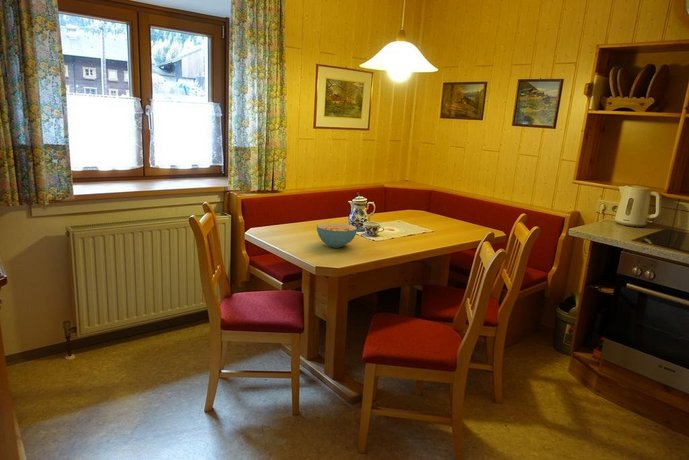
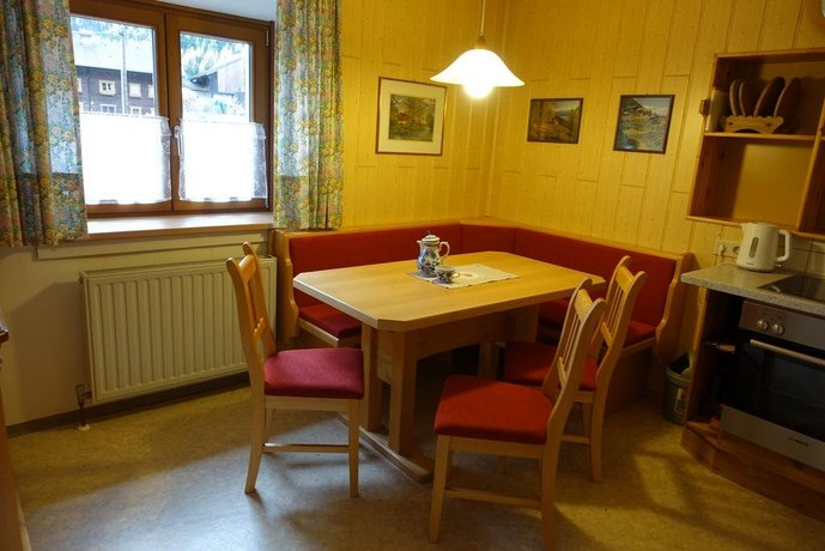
- cereal bowl [315,222,358,249]
